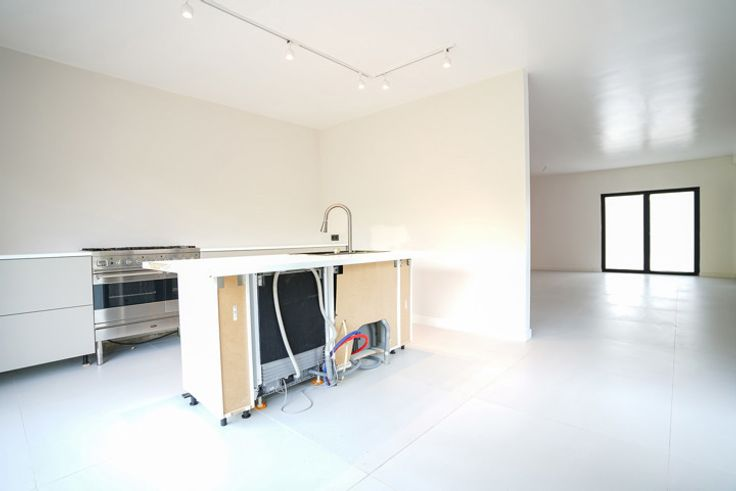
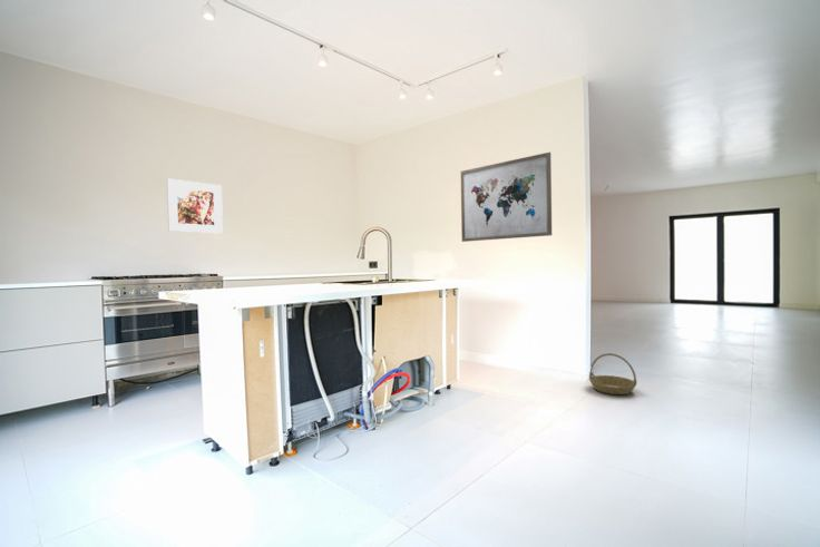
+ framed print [166,177,224,235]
+ basket [588,352,638,395]
+ wall art [460,152,553,243]
